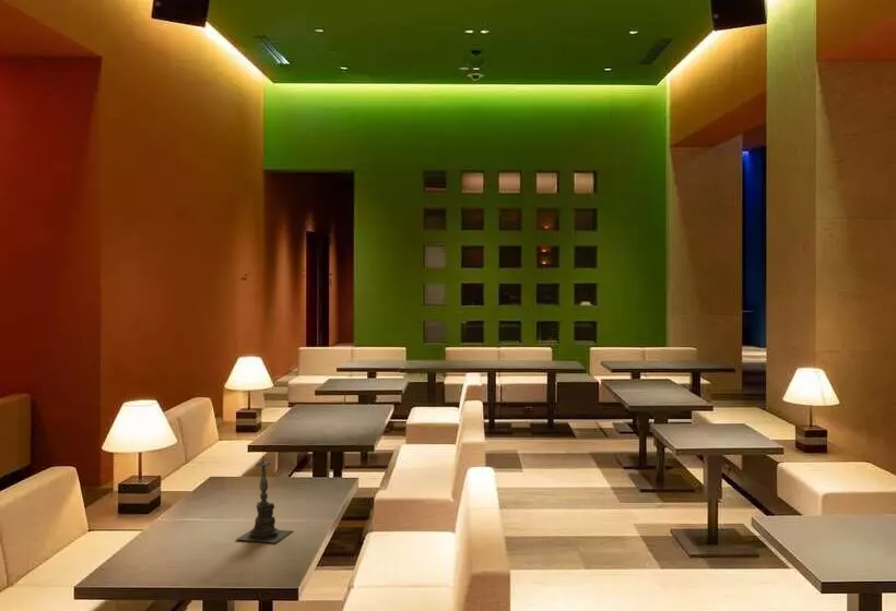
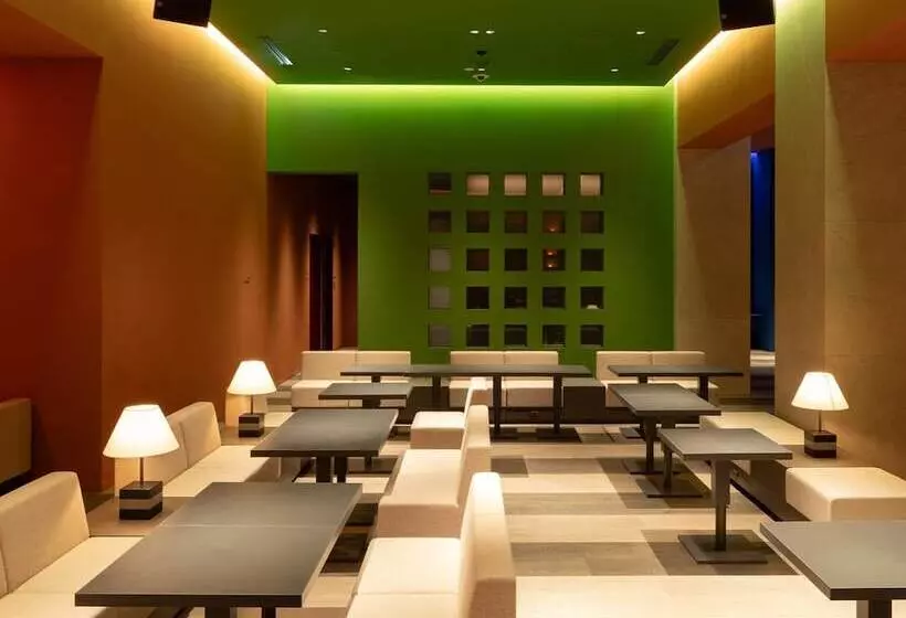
- candle holder [235,450,293,544]
